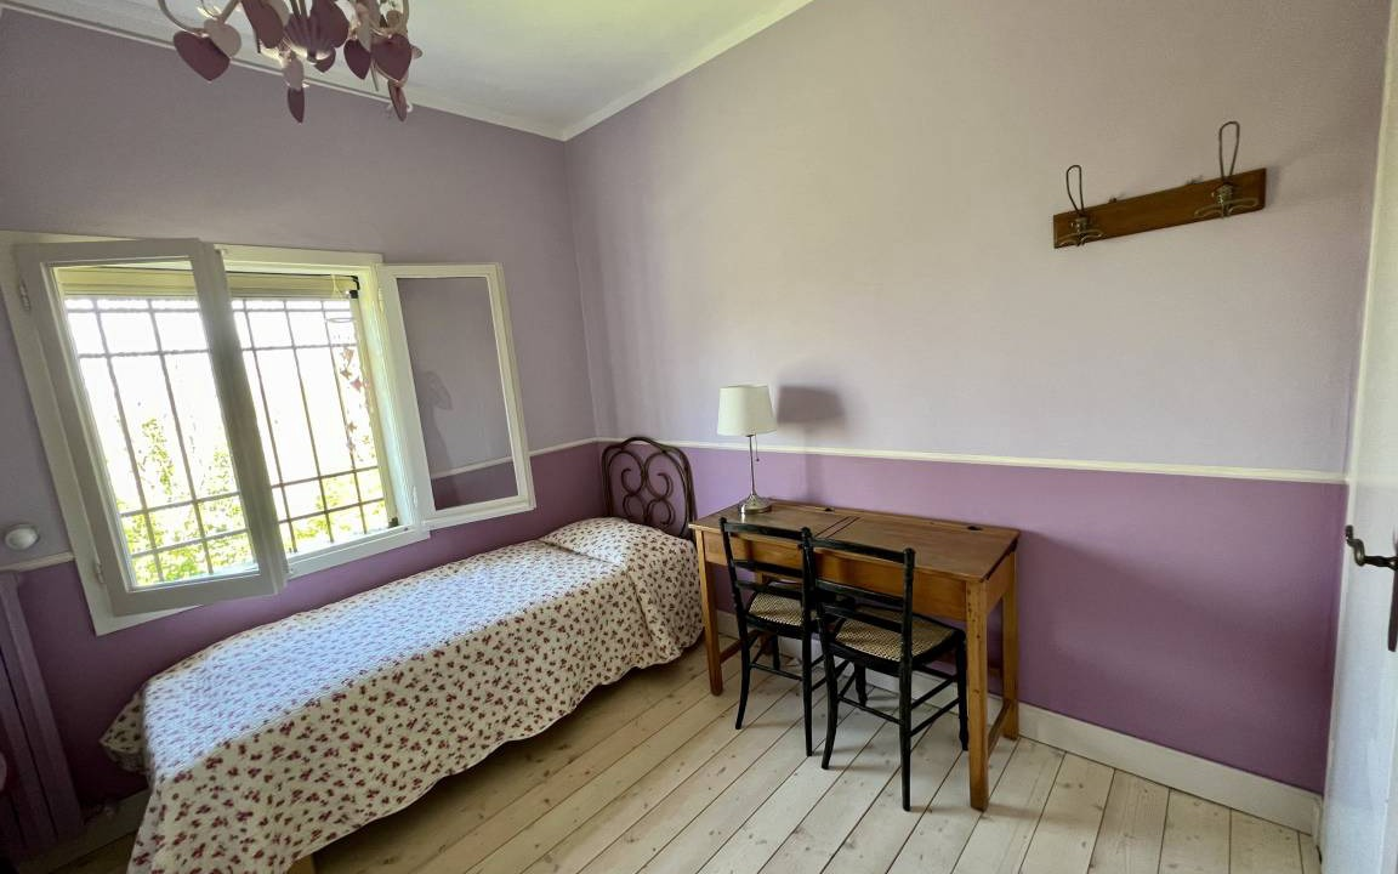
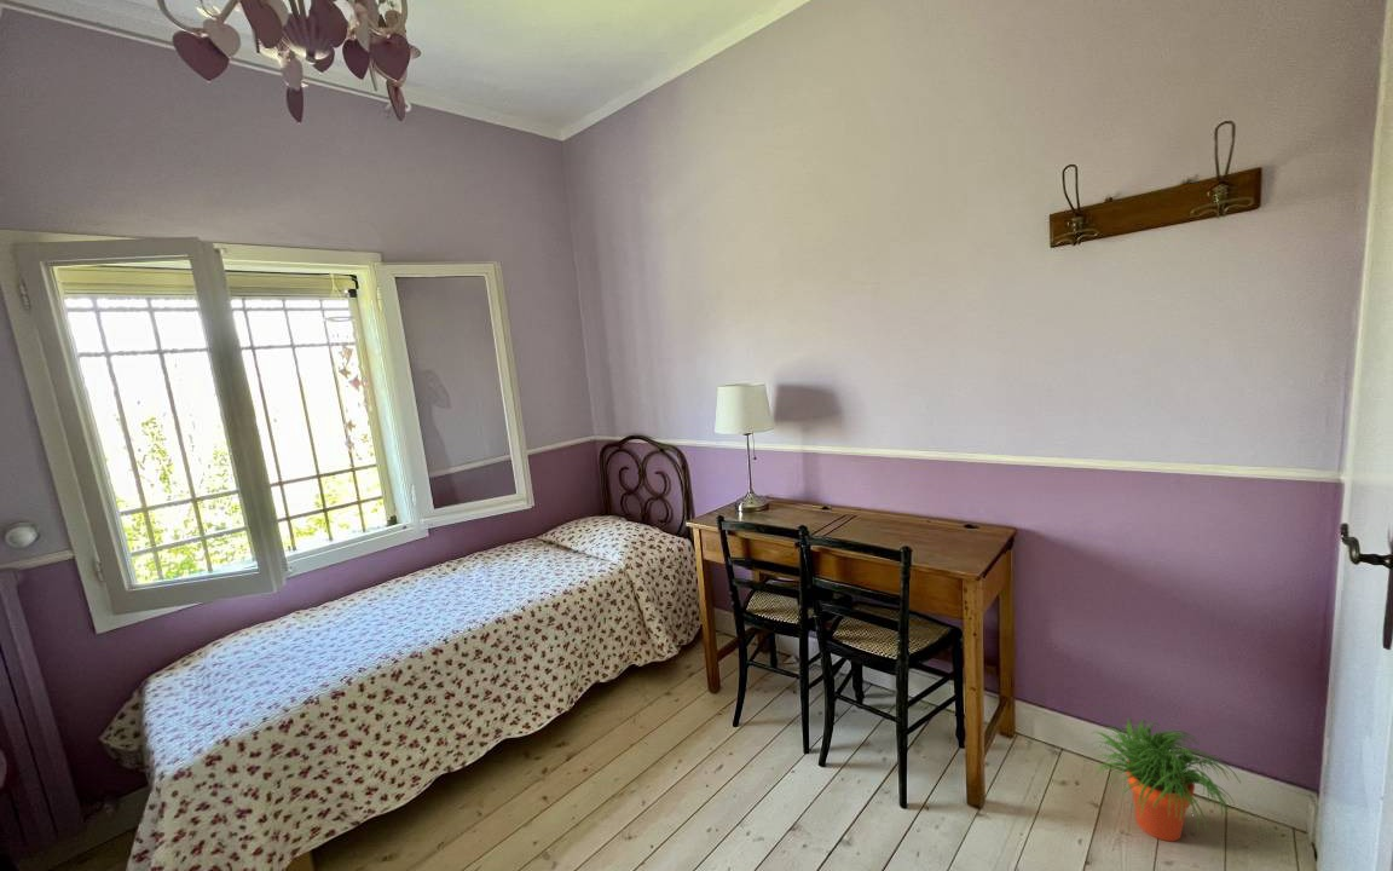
+ potted plant [1089,717,1243,842]
